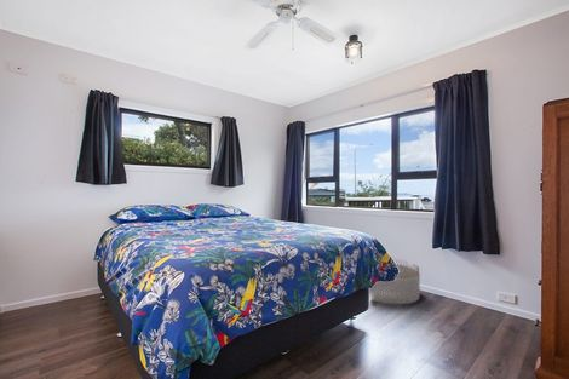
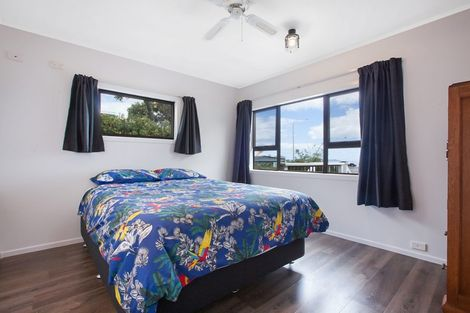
- laundry basket [370,257,421,305]
